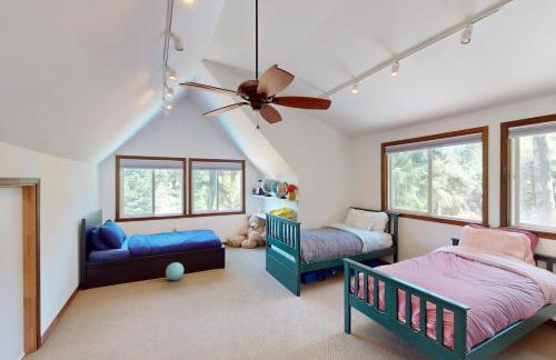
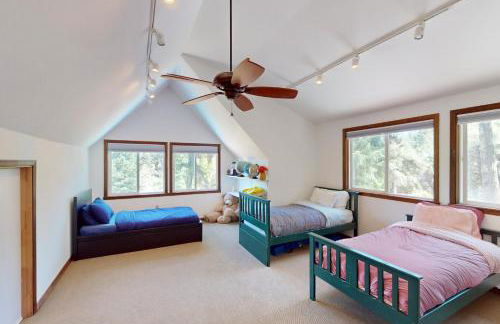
- ball [165,261,185,281]
